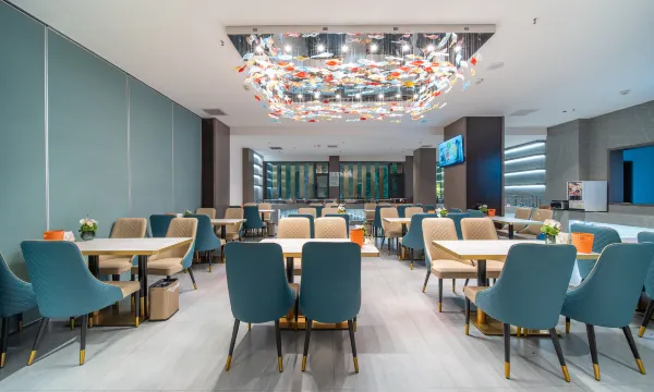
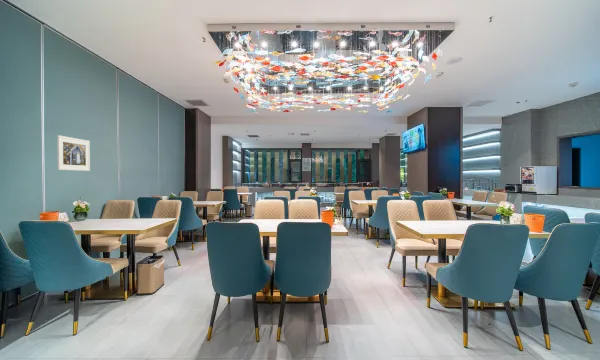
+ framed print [56,134,91,172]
